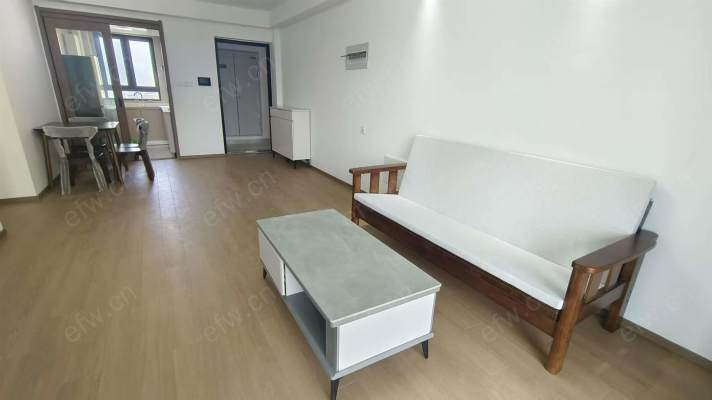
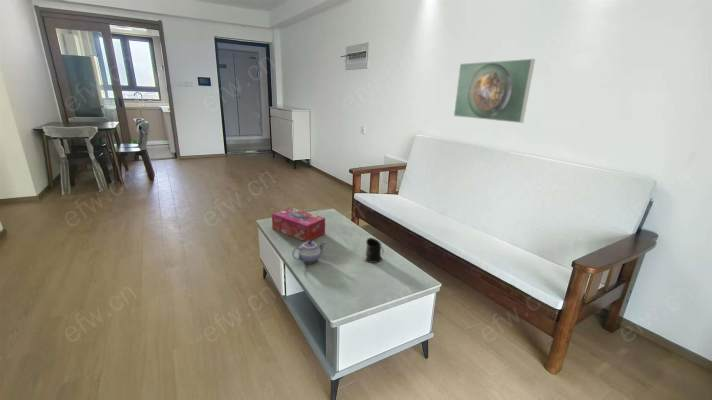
+ teapot [291,240,327,264]
+ tissue box [271,206,326,242]
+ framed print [453,58,536,124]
+ mug [363,237,385,264]
